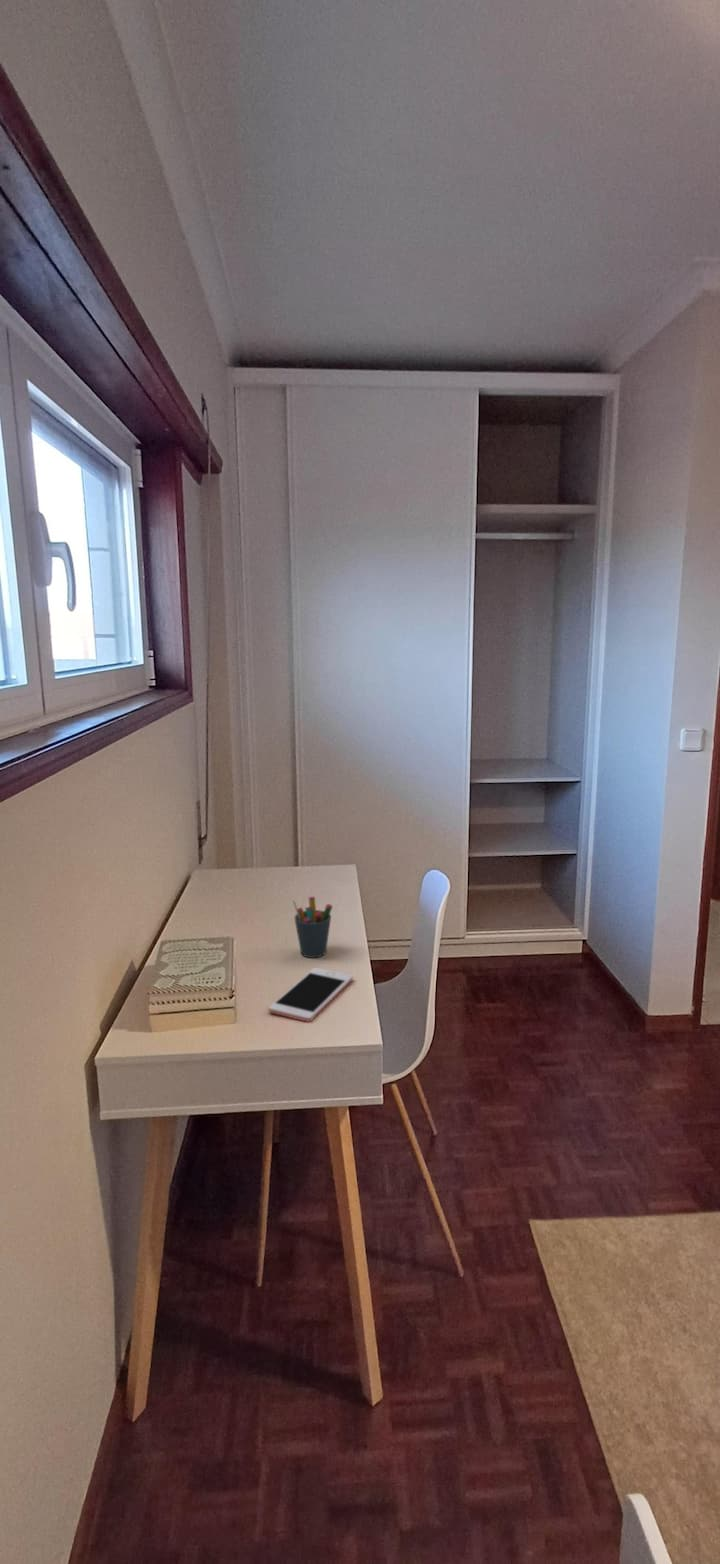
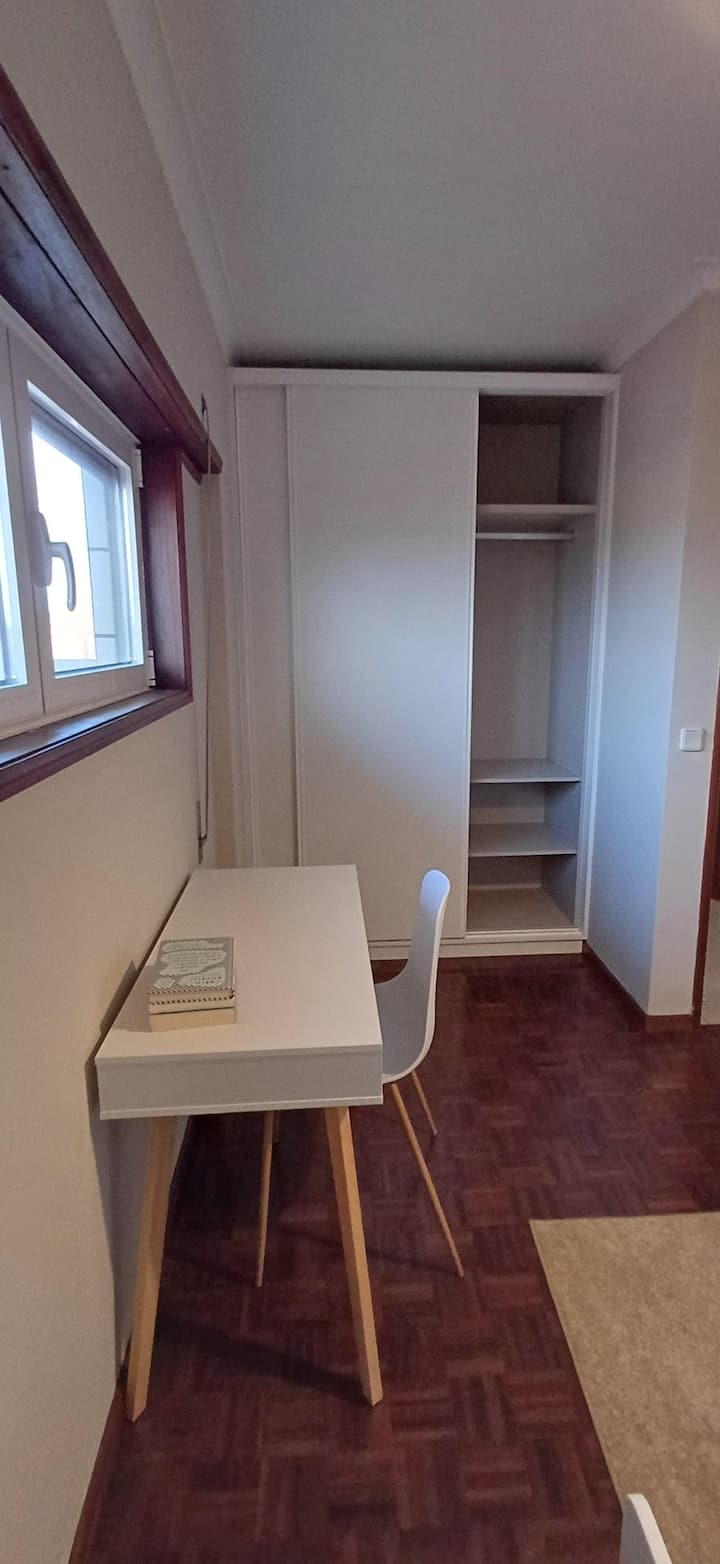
- pen holder [291,896,333,959]
- cell phone [267,967,354,1023]
